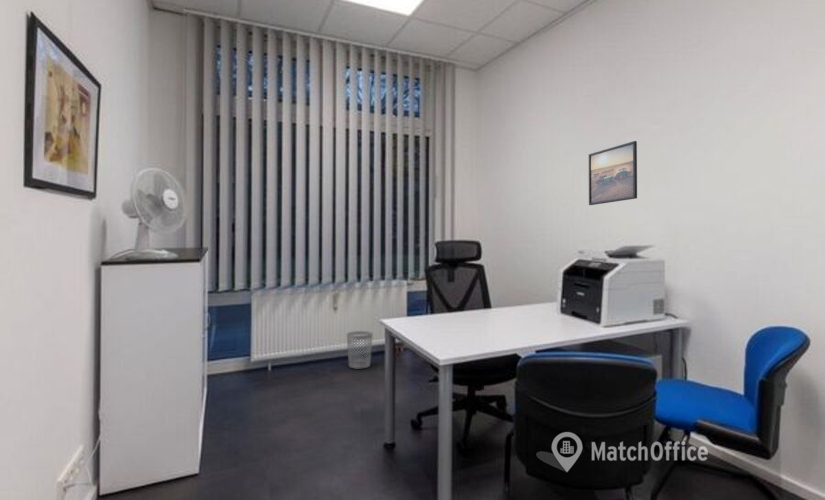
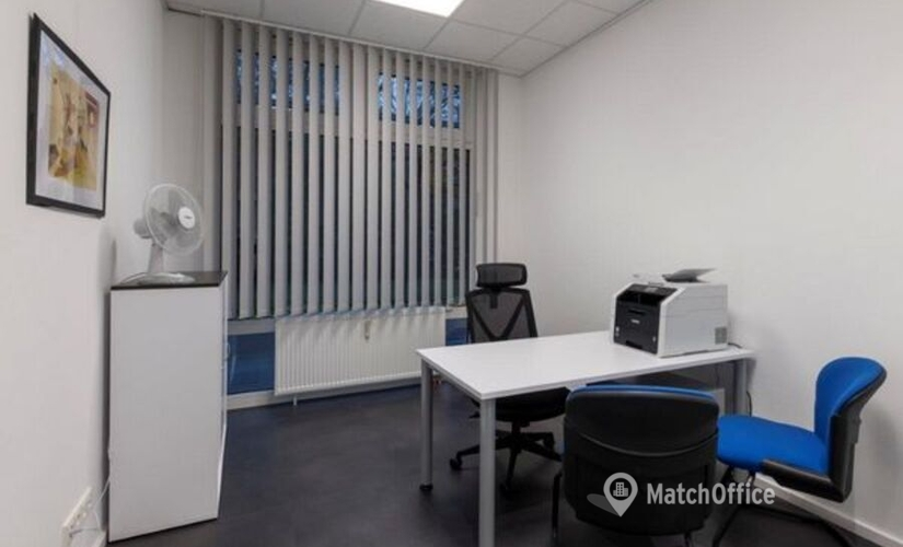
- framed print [588,140,638,206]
- wastebasket [346,330,374,369]
